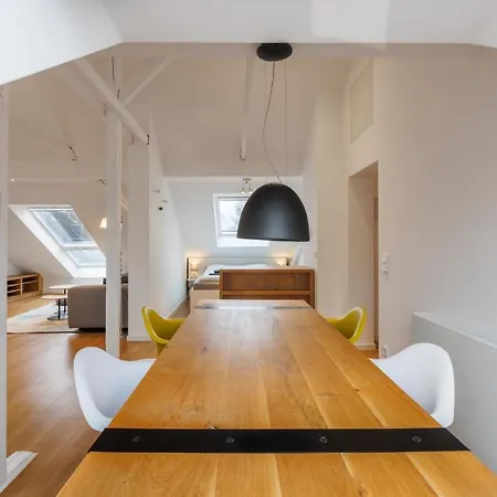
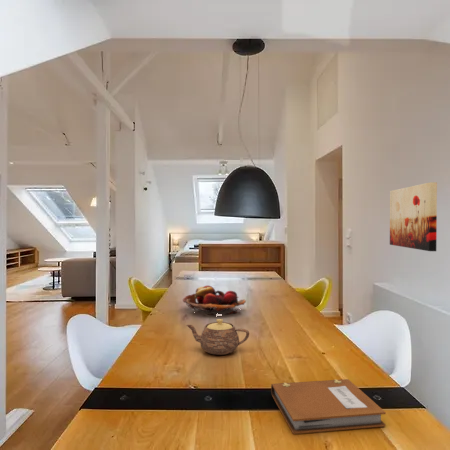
+ notebook [270,378,387,435]
+ wall art [389,181,438,252]
+ fruit basket [182,285,247,316]
+ teapot [186,318,250,356]
